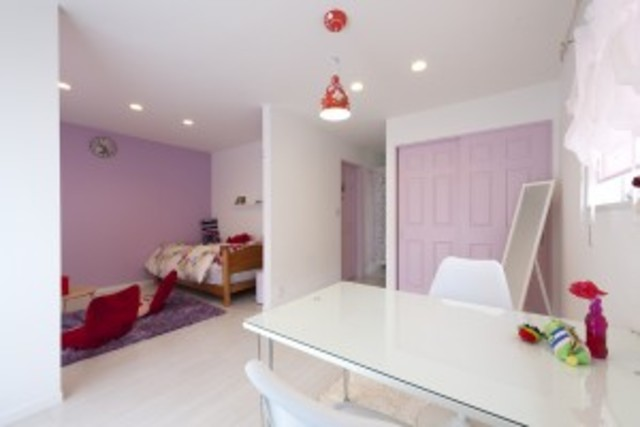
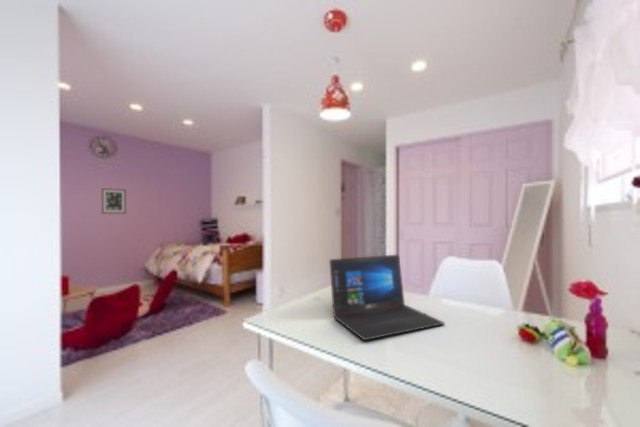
+ wall art [101,187,127,215]
+ laptop [328,254,445,341]
